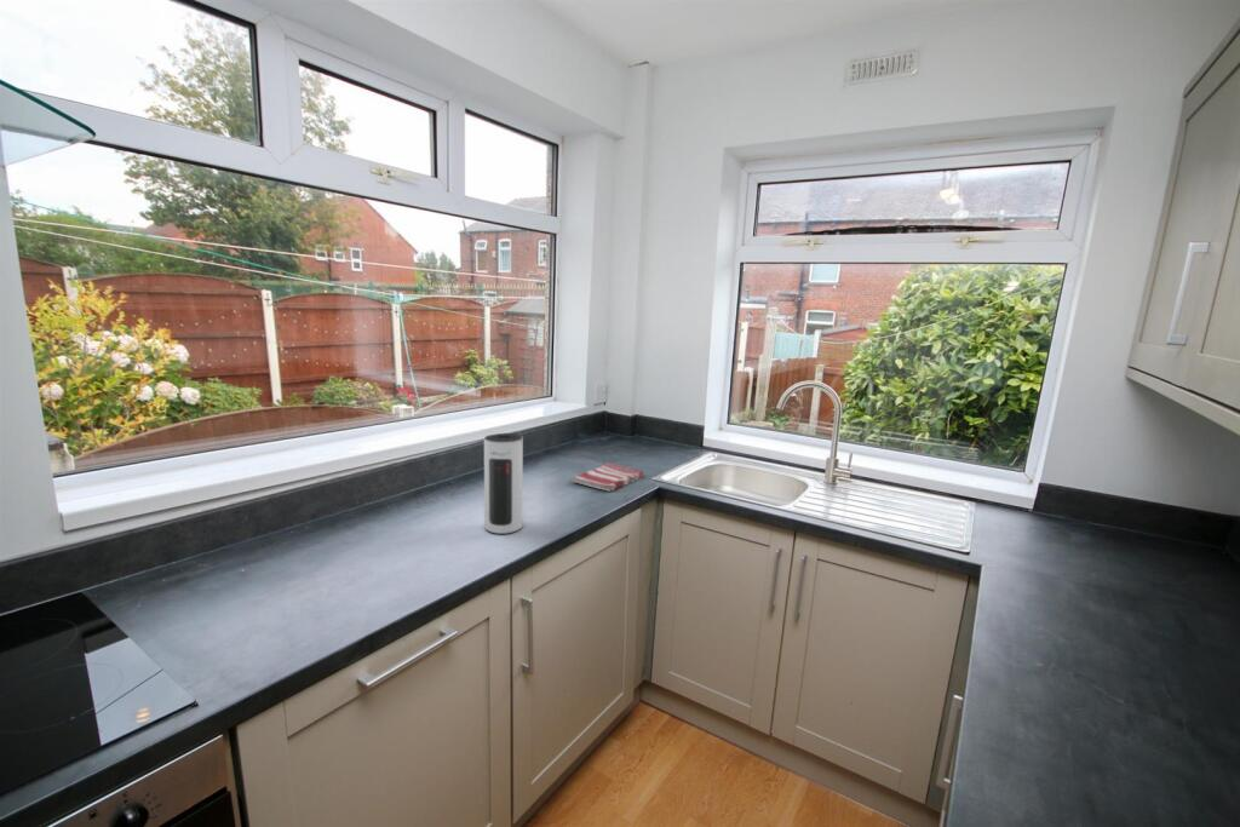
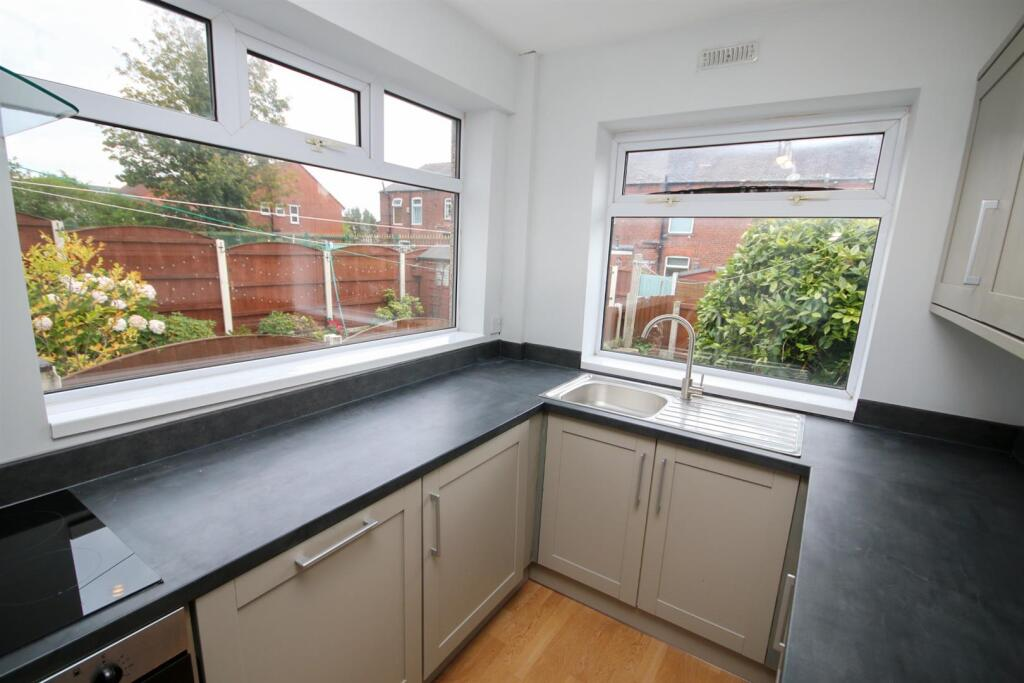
- speaker [483,432,524,535]
- dish towel [570,461,644,493]
